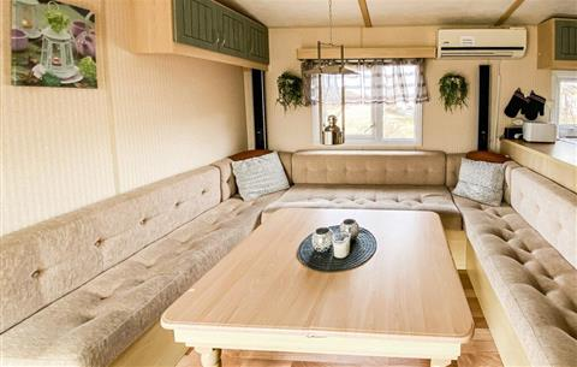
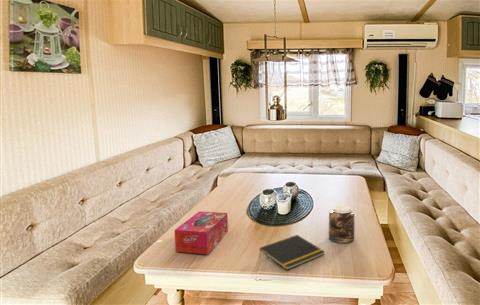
+ jar [328,205,355,244]
+ notepad [258,234,326,271]
+ tissue box [174,210,229,255]
